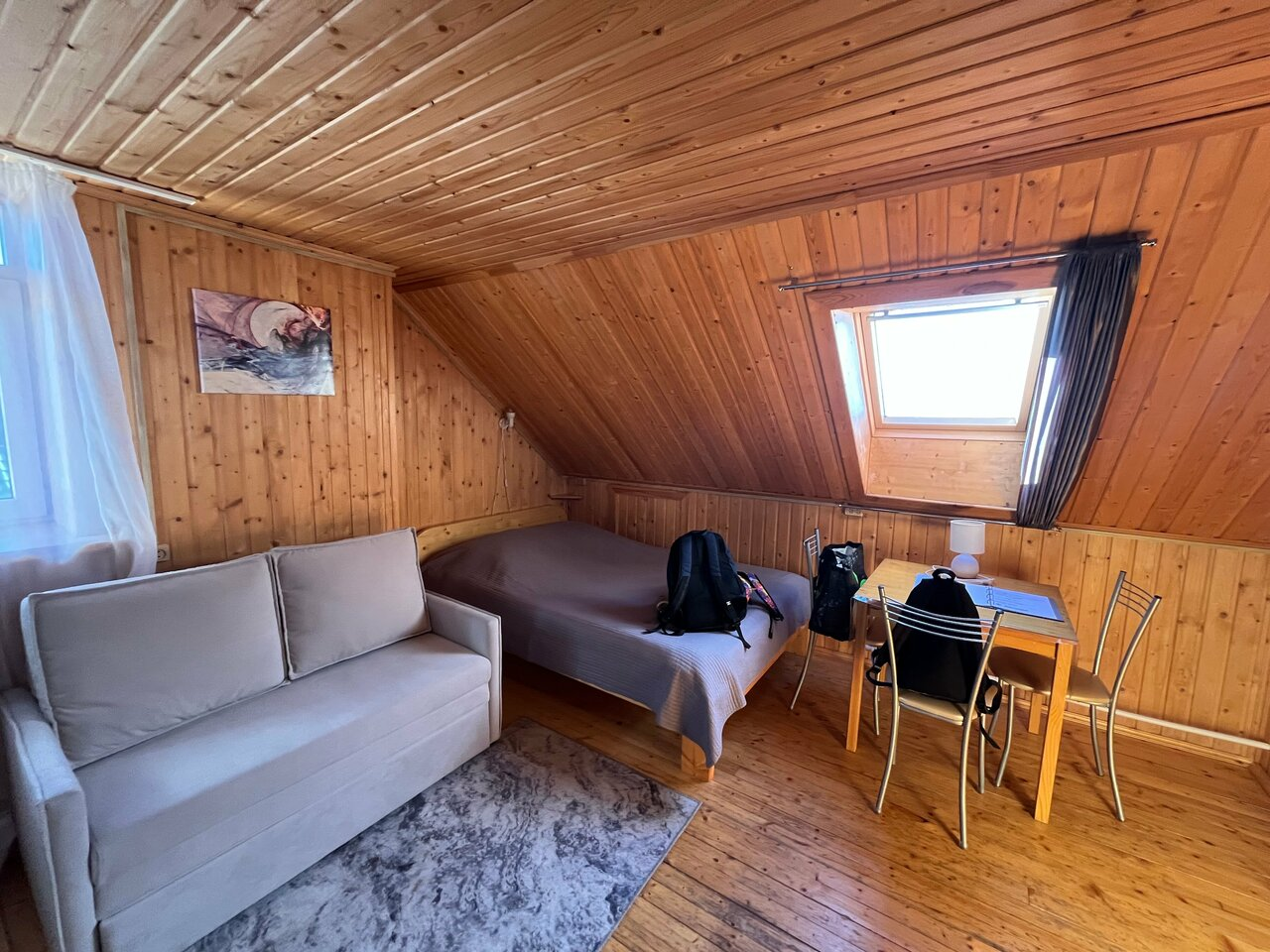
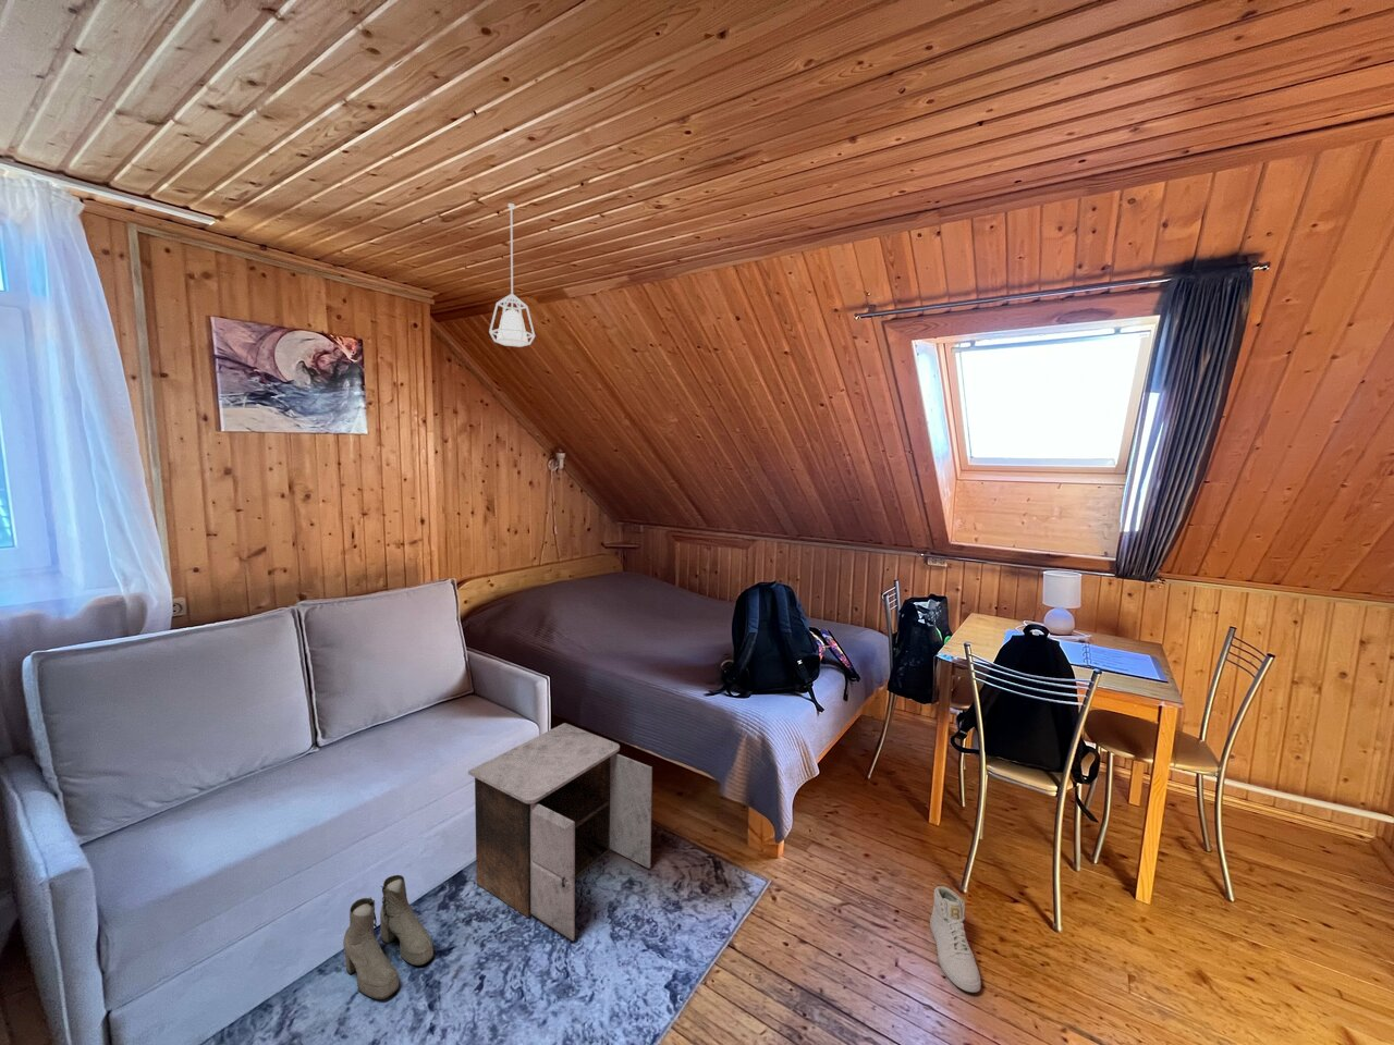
+ pendant lamp [488,202,536,348]
+ boots [342,874,435,1000]
+ nightstand [468,721,653,942]
+ sneaker [929,885,982,992]
